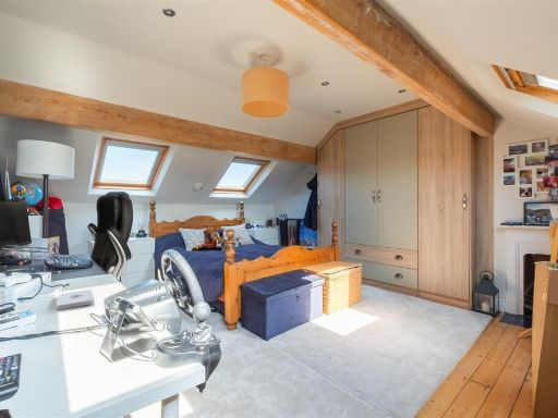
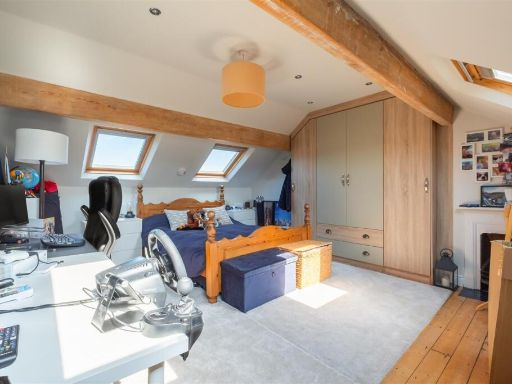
- notepad [56,288,94,310]
